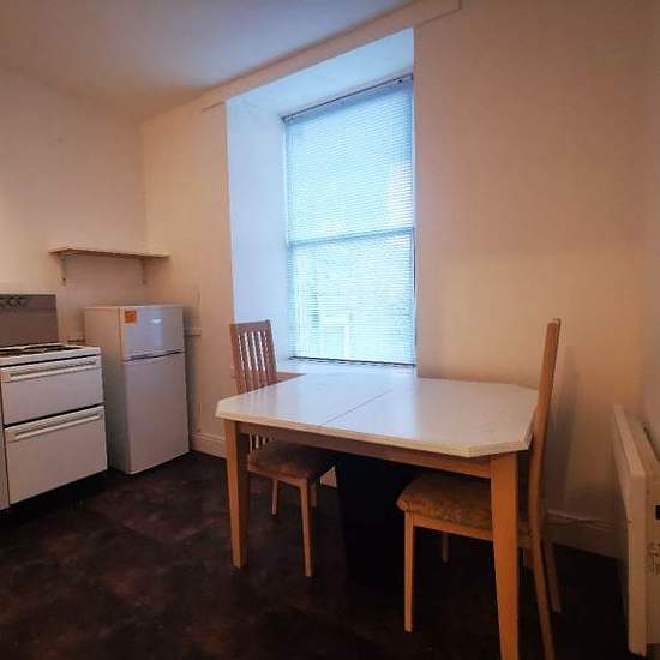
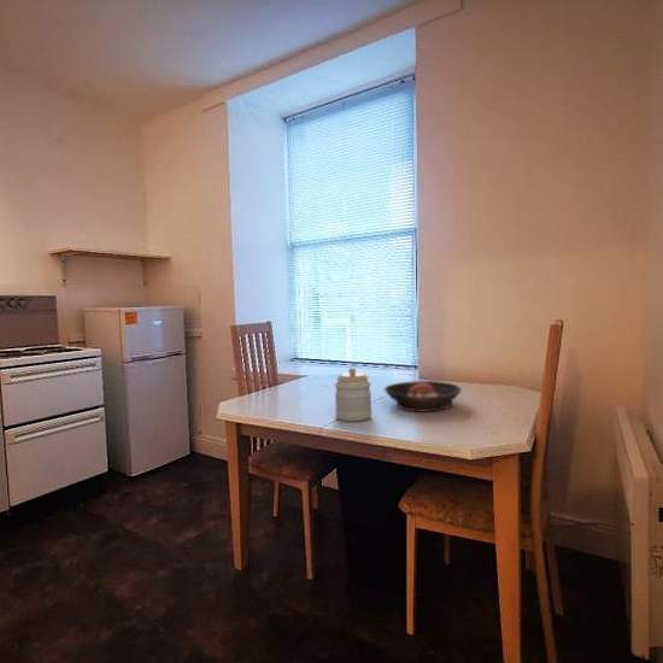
+ bowl [383,380,463,413]
+ jar [333,366,372,422]
